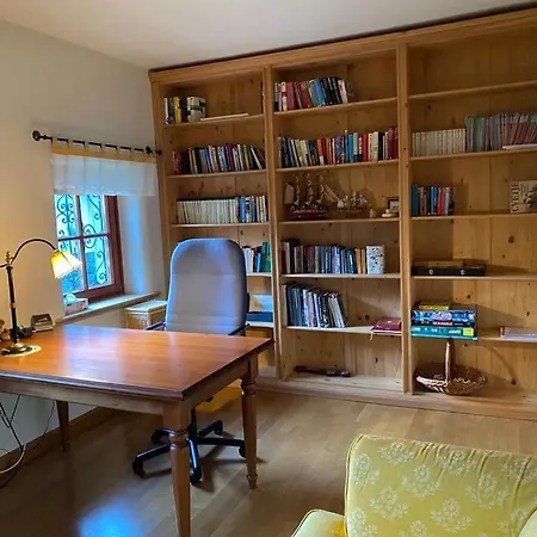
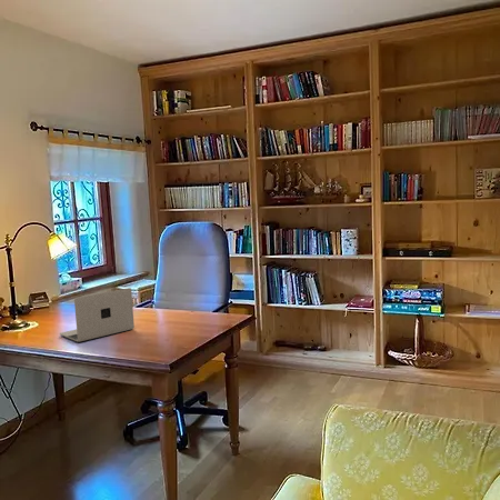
+ laptop [59,287,136,342]
